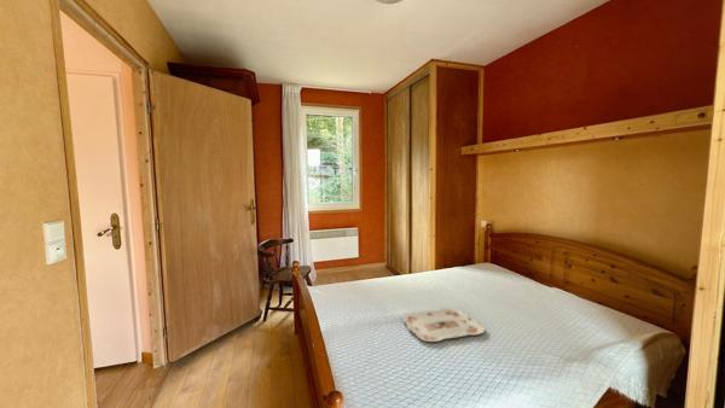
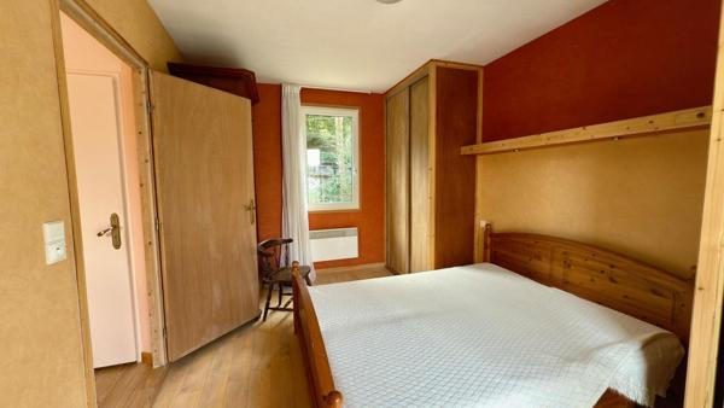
- serving tray [401,308,486,343]
